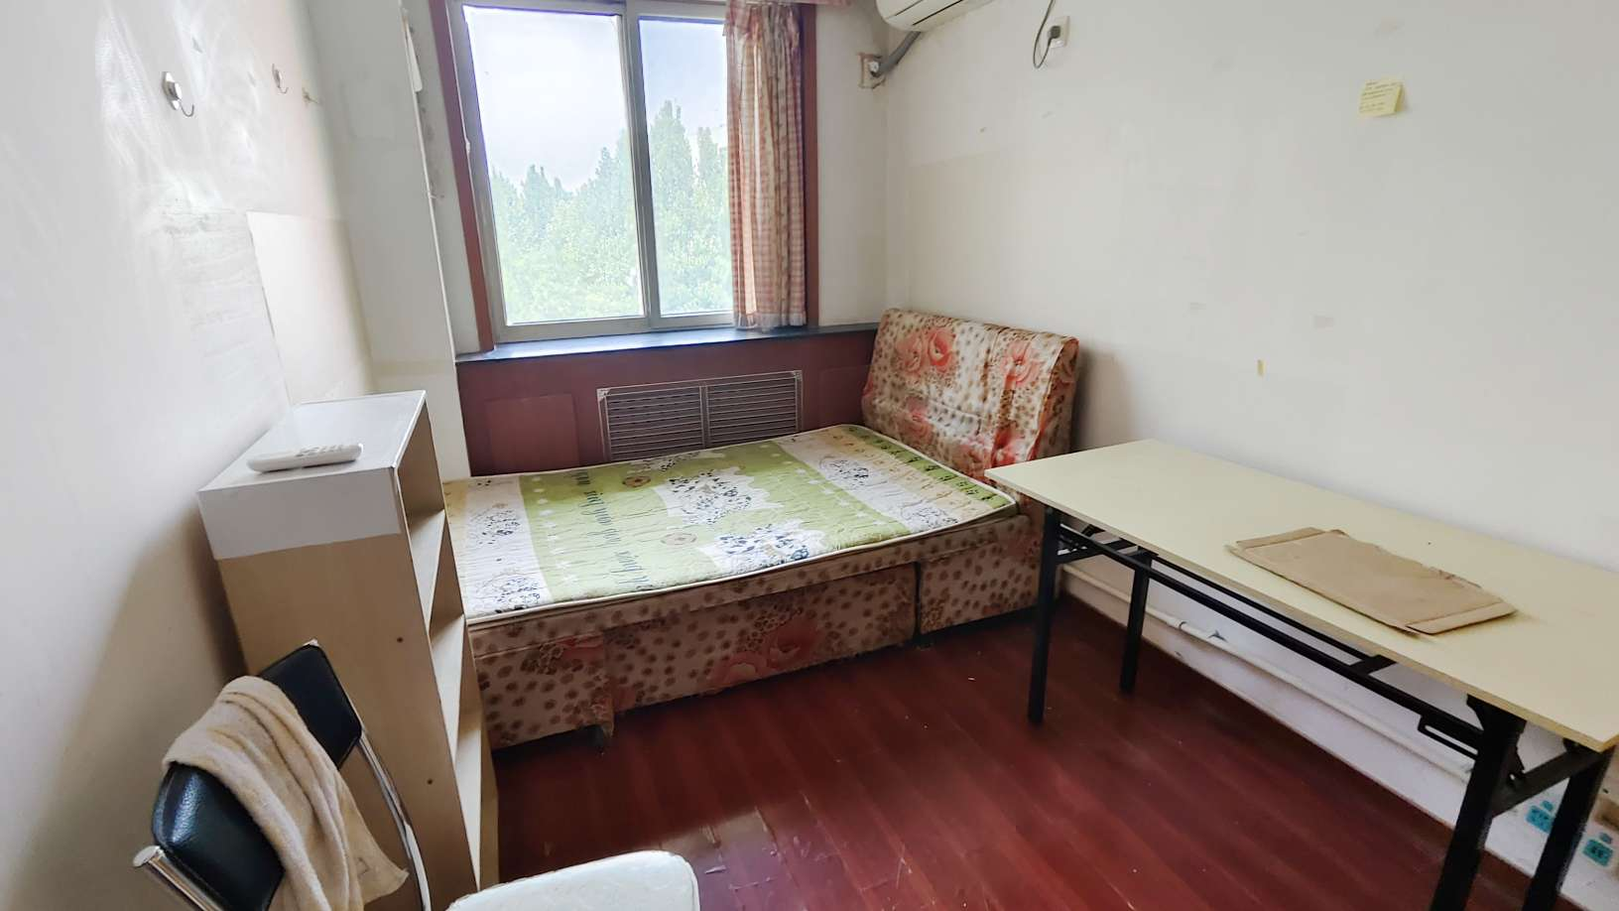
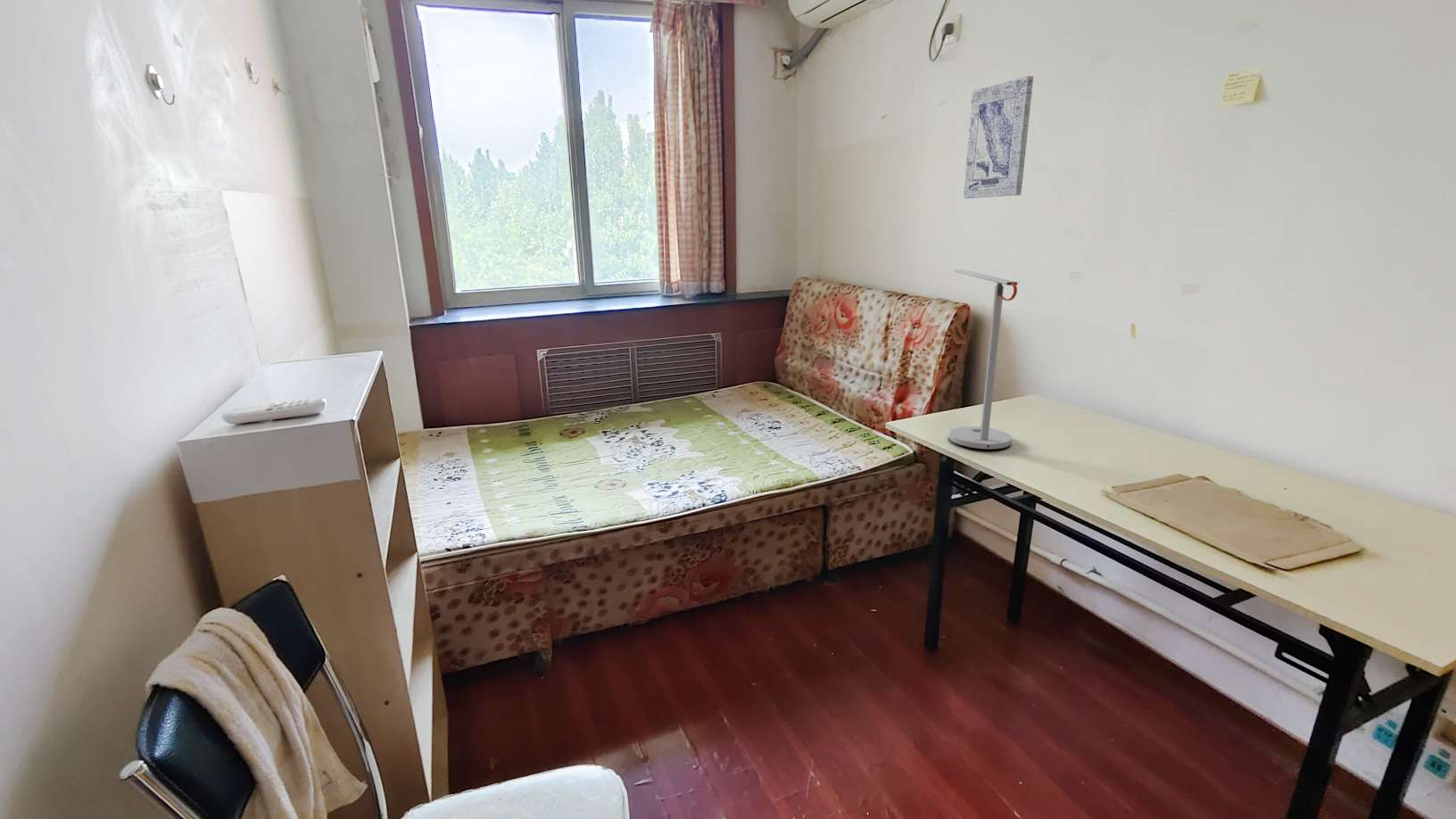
+ desk lamp [948,269,1019,451]
+ wall art [963,75,1034,199]
